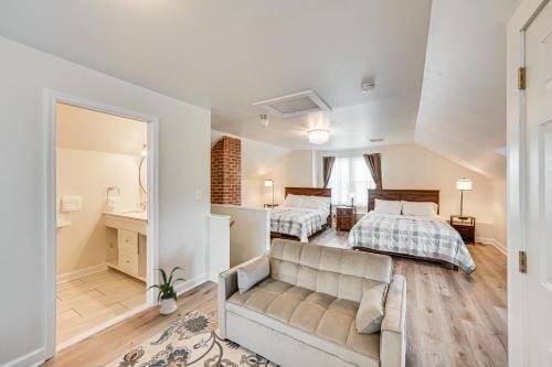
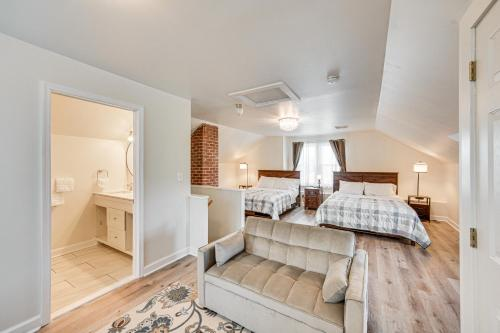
- house plant [142,266,187,315]
